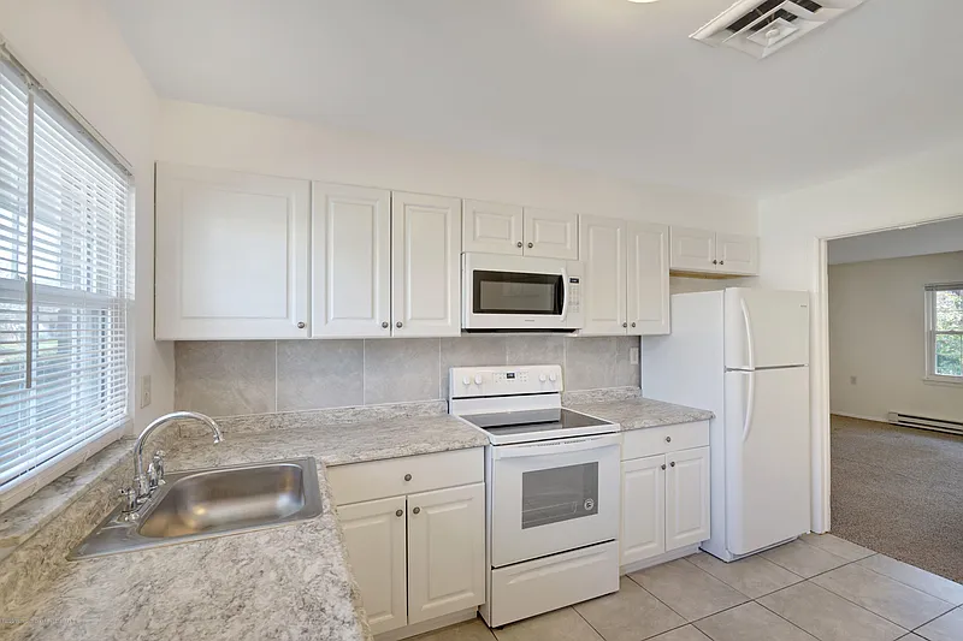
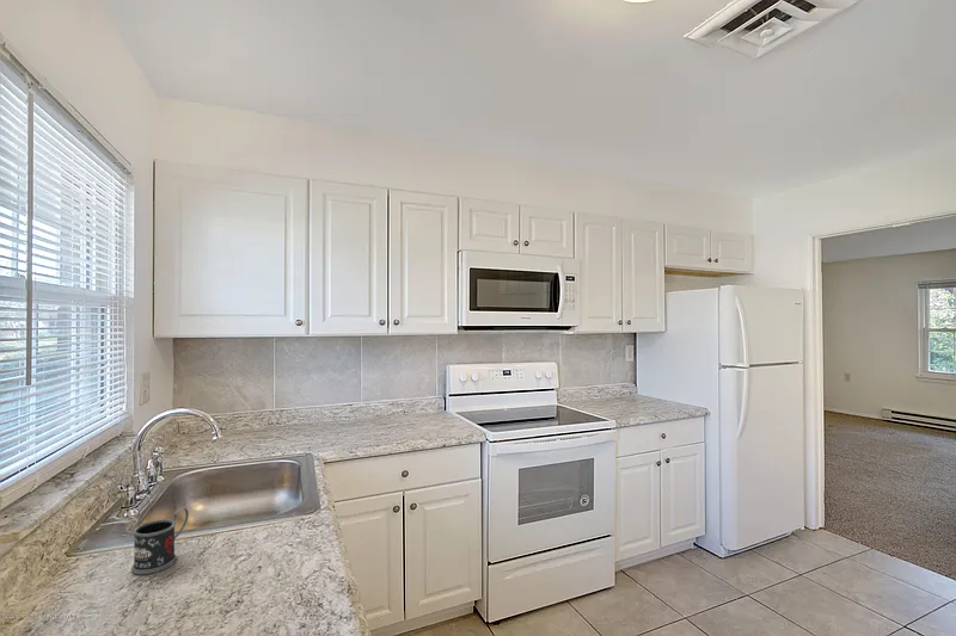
+ mug [130,507,190,575]
